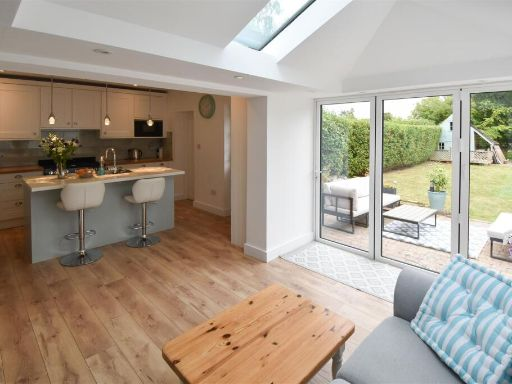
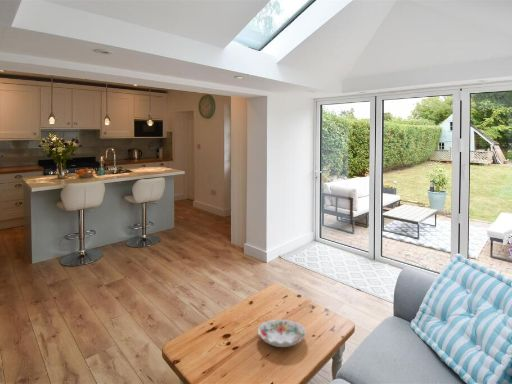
+ decorative bowl [256,318,307,348]
